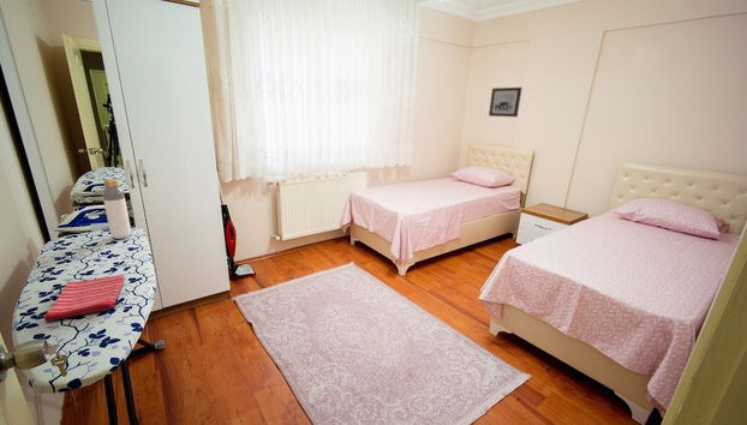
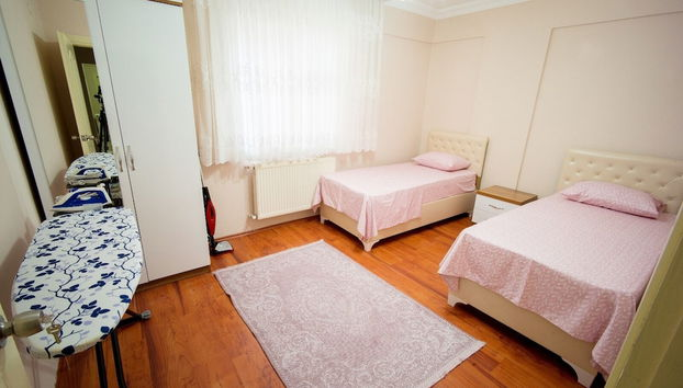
- dish towel [43,274,125,322]
- bottle [101,178,132,240]
- wall art [488,86,524,118]
